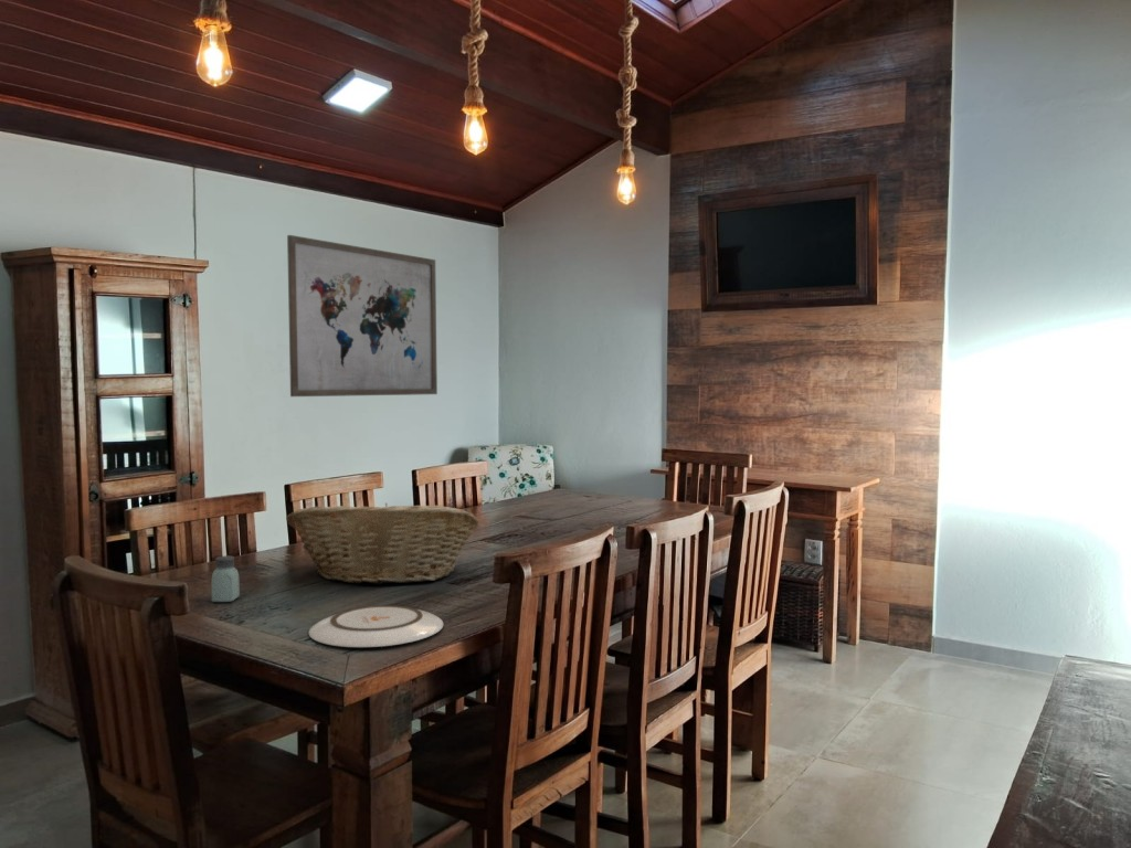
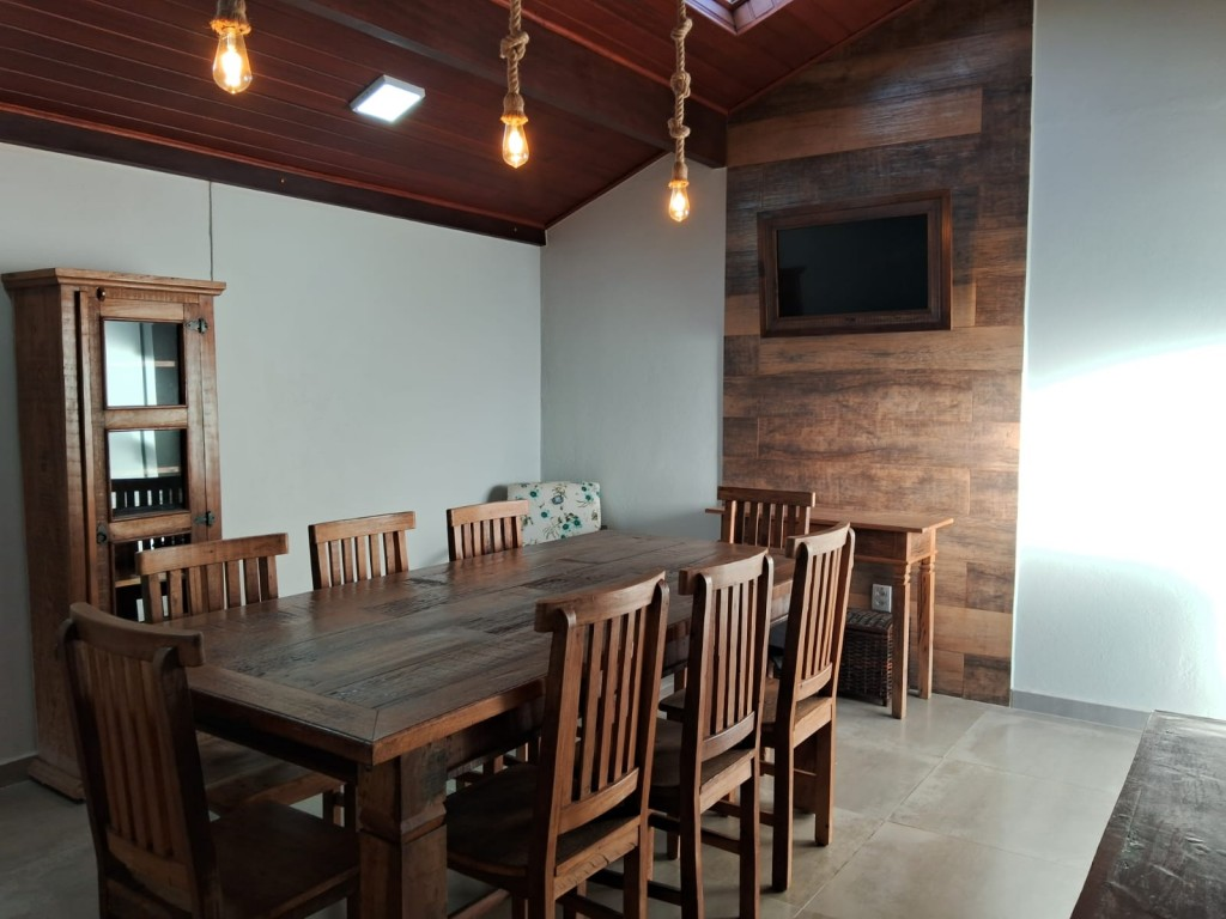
- wall art [286,234,438,398]
- fruit basket [285,501,480,585]
- plate [308,605,444,648]
- saltshaker [210,554,241,603]
